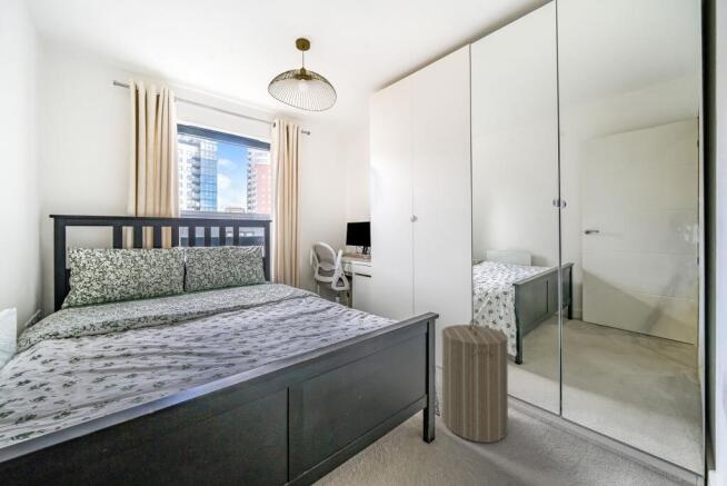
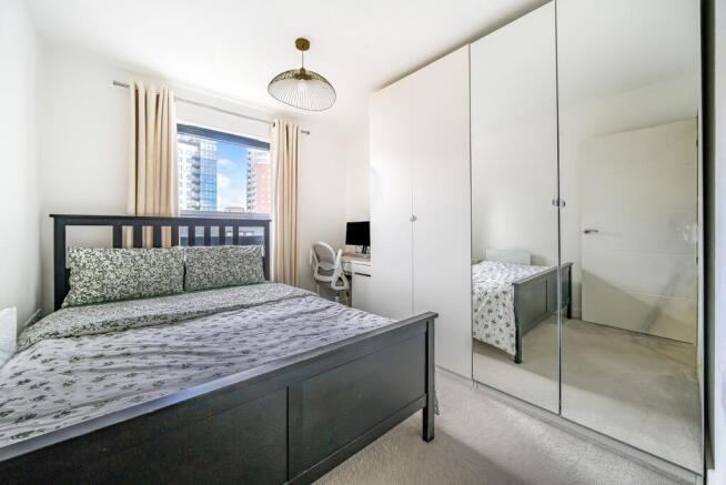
- laundry hamper [440,318,509,444]
